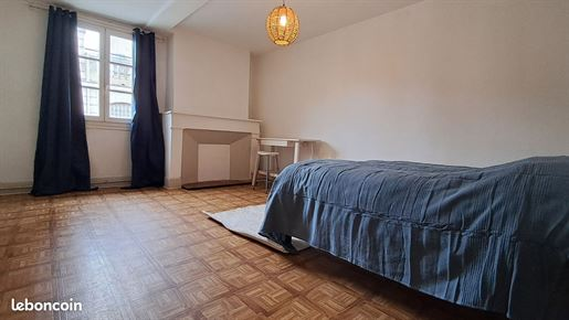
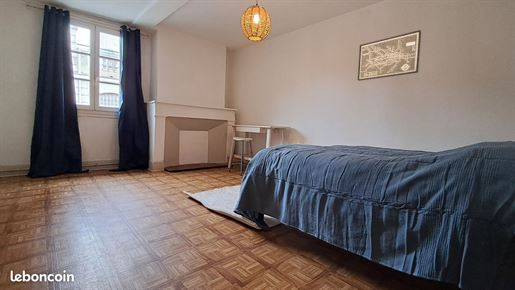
+ wall art [357,29,422,82]
